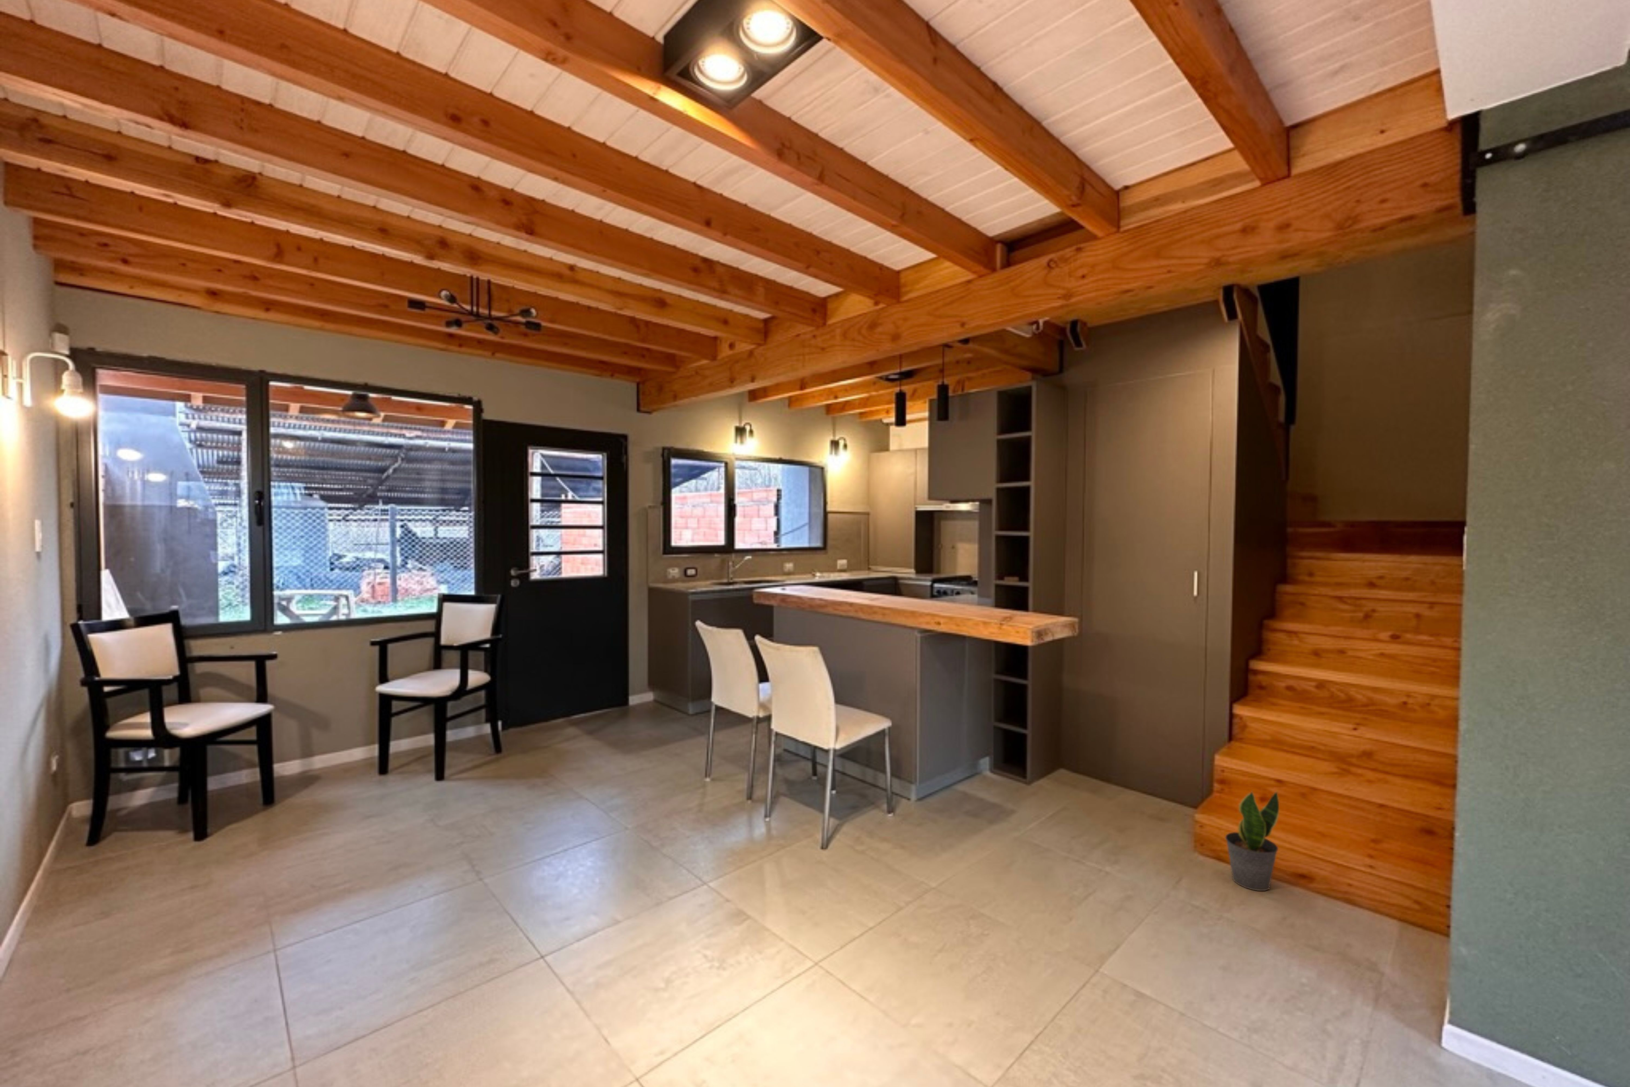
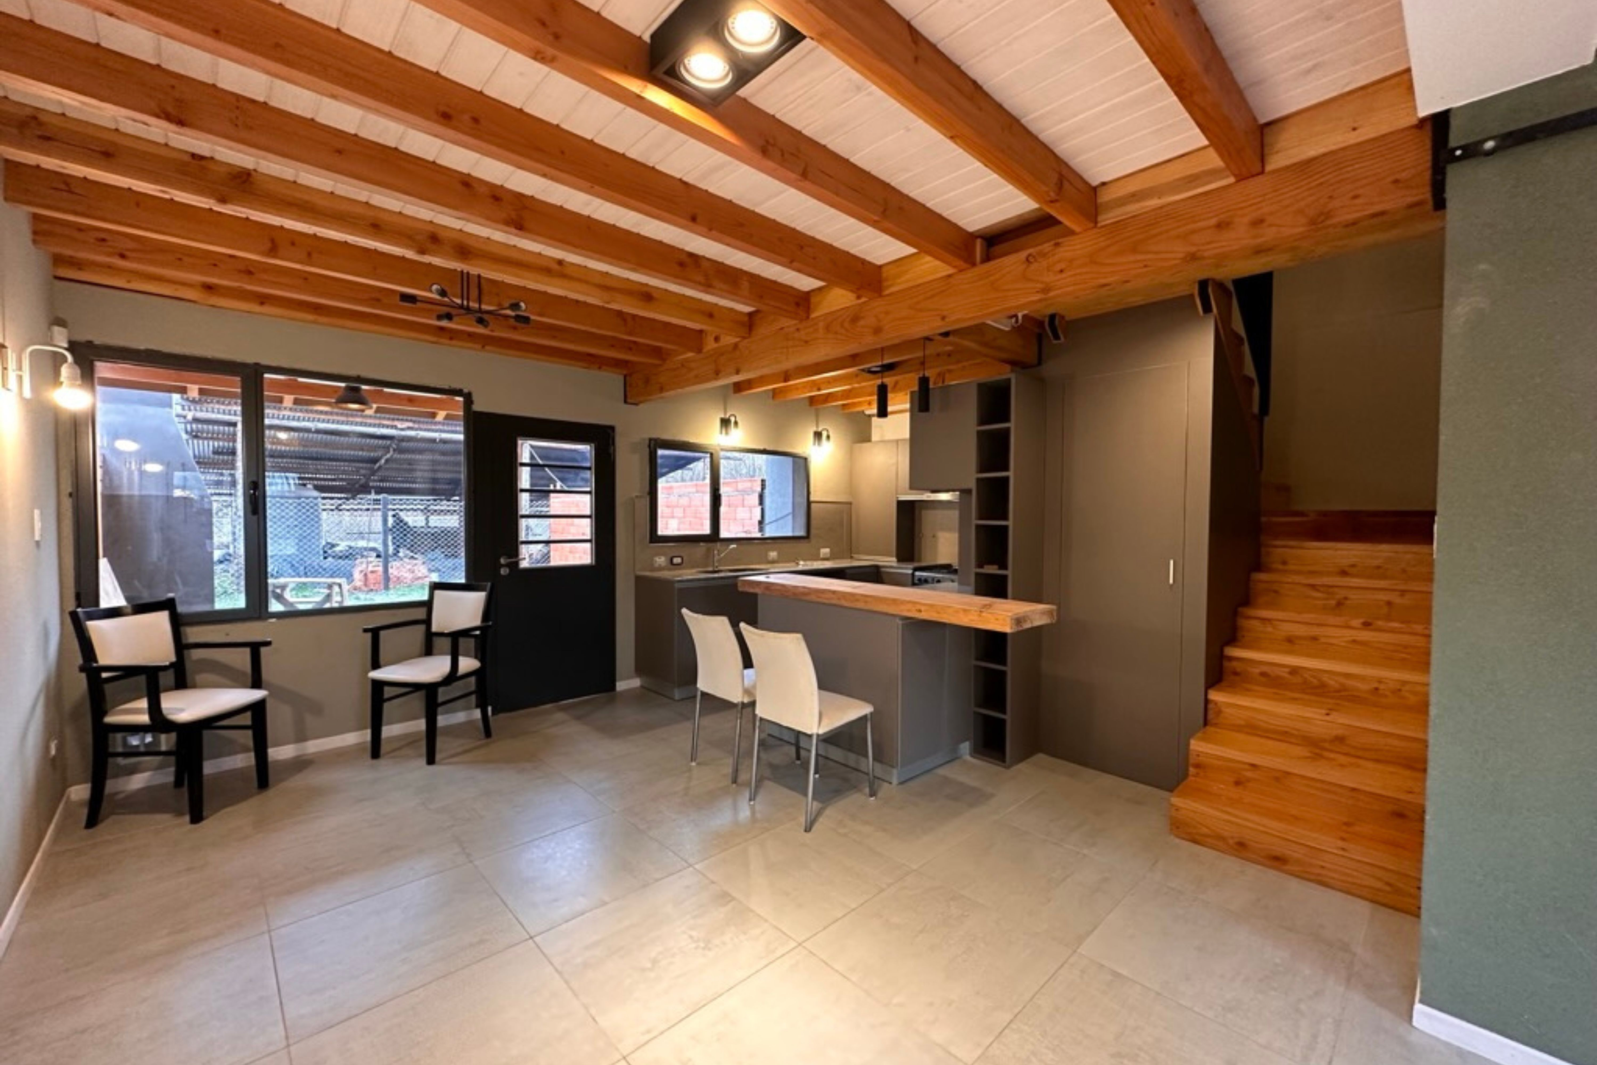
- potted plant [1225,791,1280,892]
